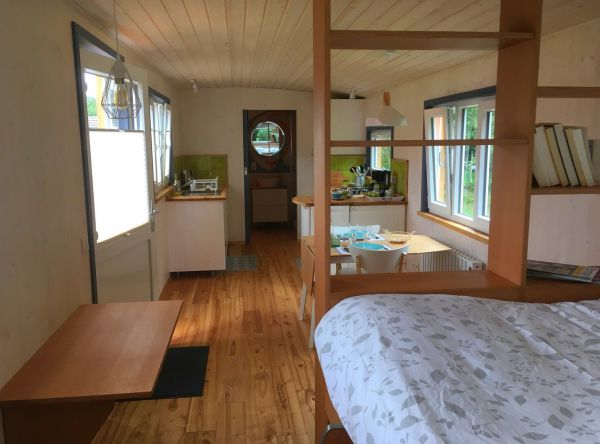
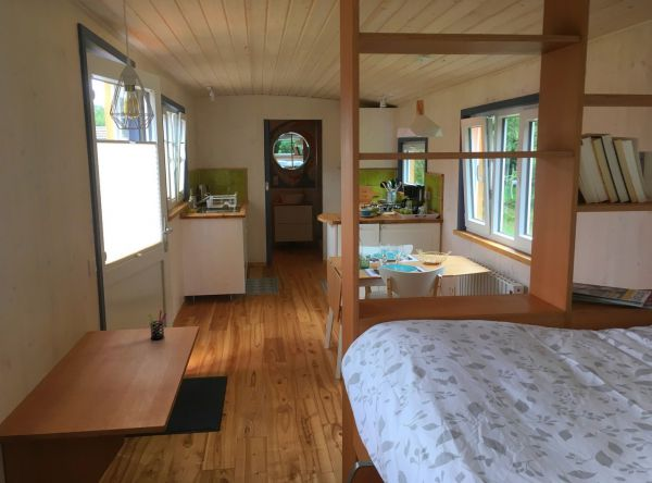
+ pen holder [148,309,167,340]
